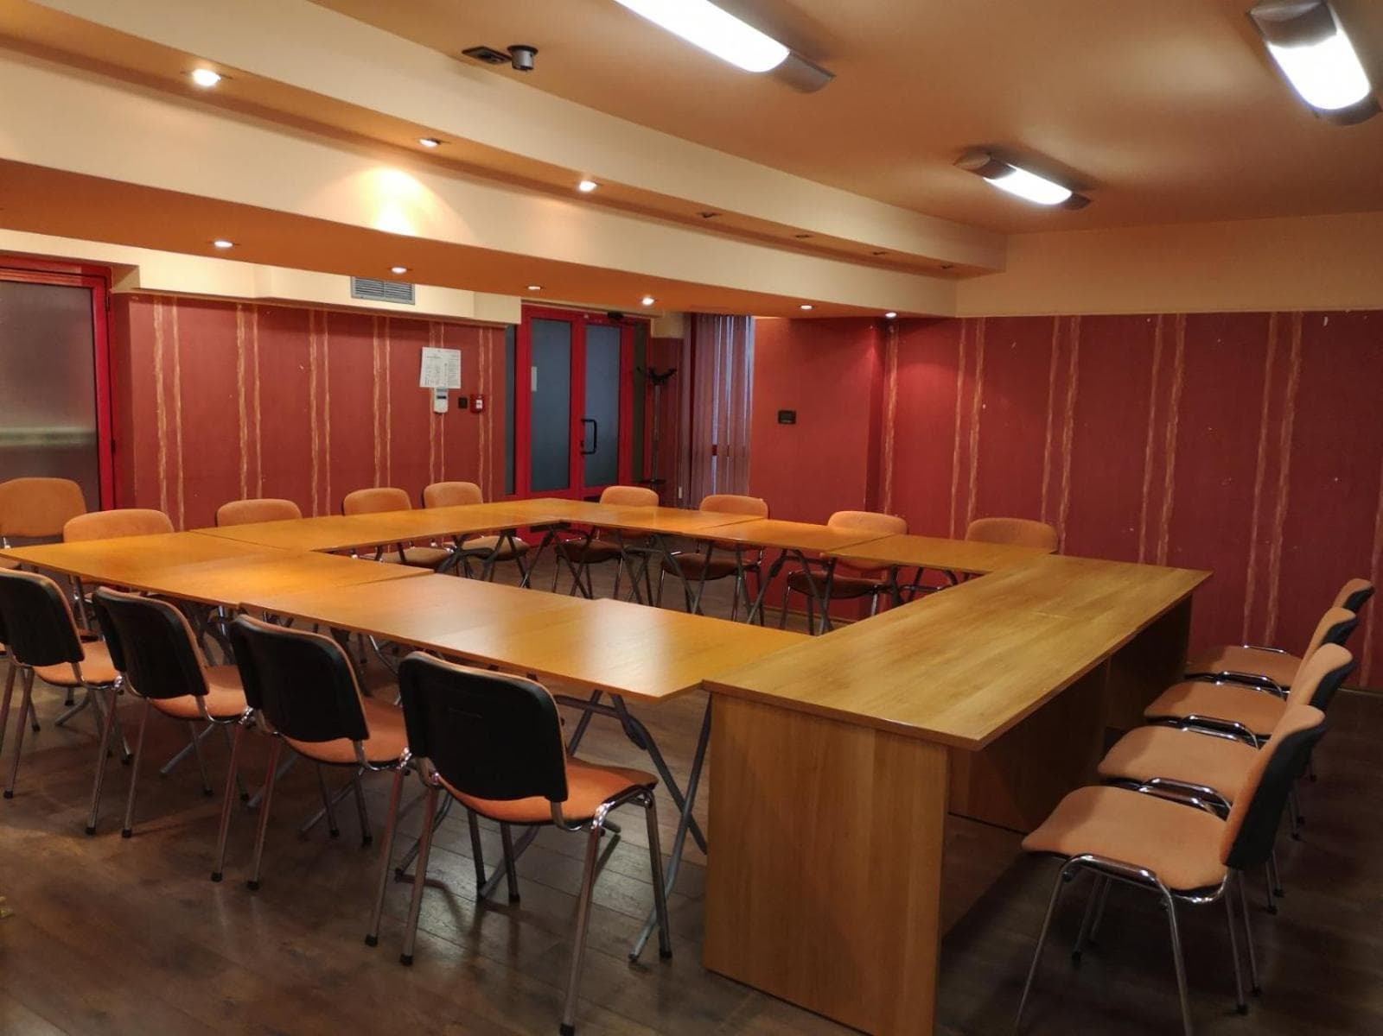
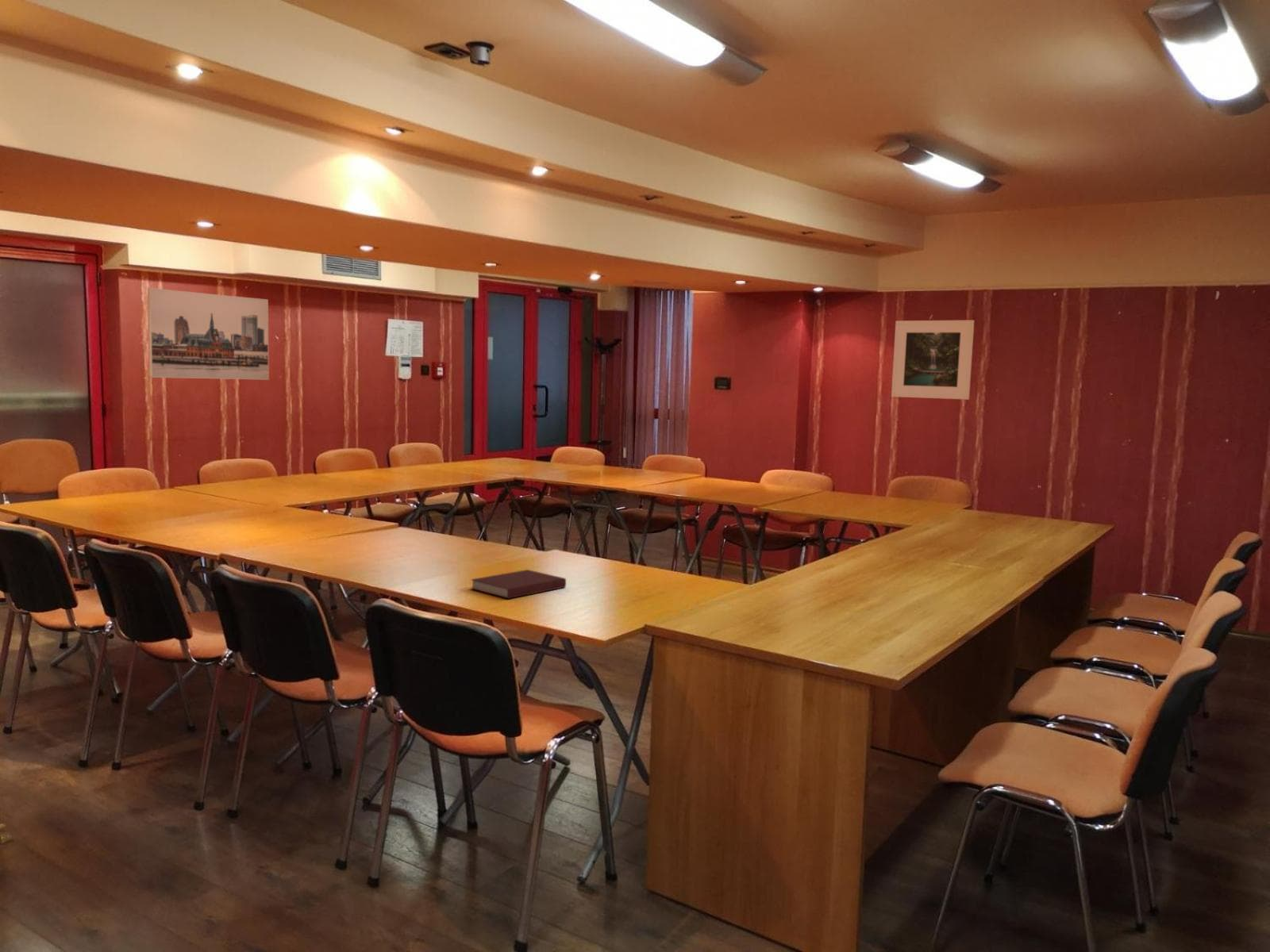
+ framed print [891,320,975,401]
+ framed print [147,287,270,381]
+ notebook [470,569,567,600]
